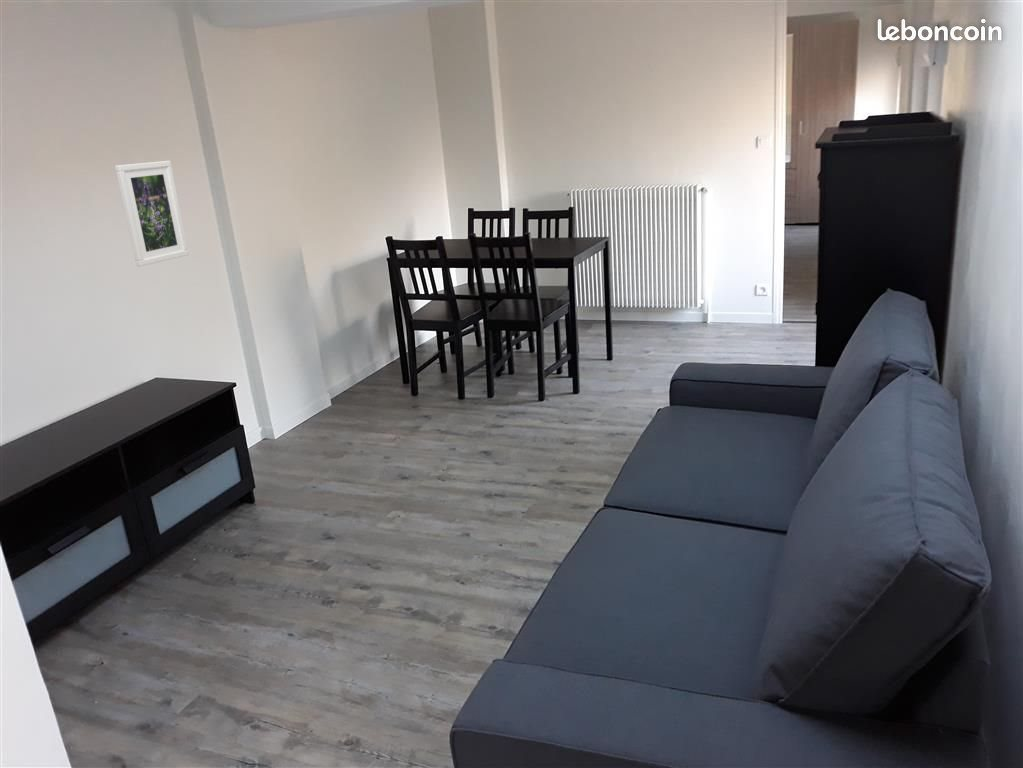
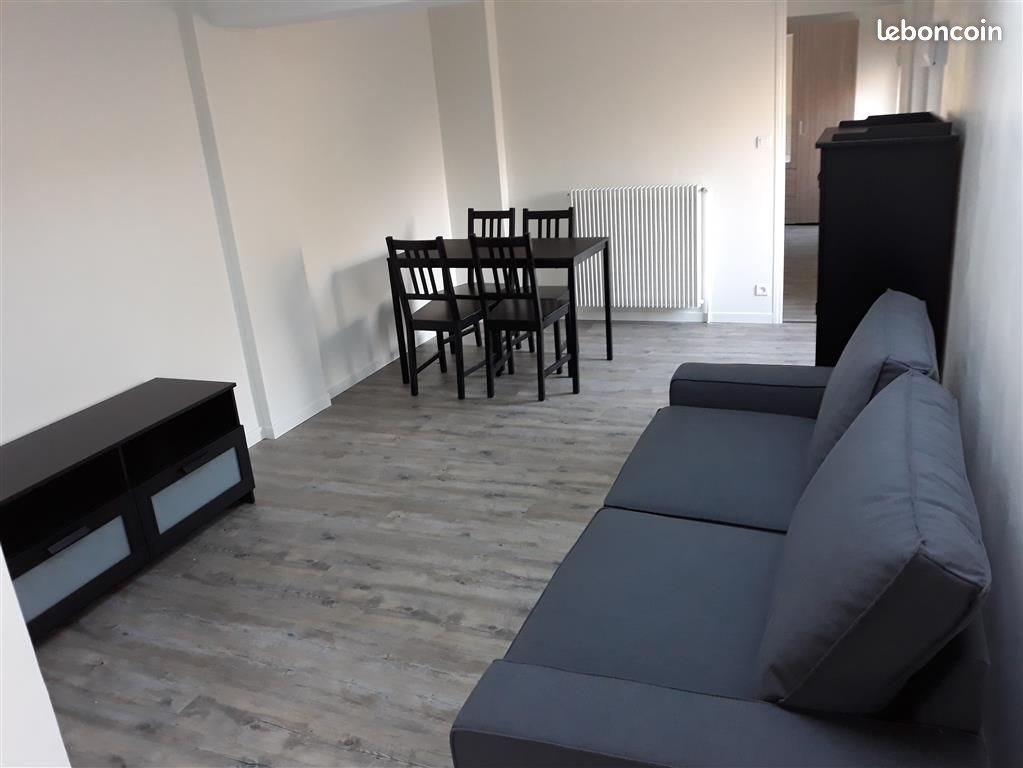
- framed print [114,160,190,267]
